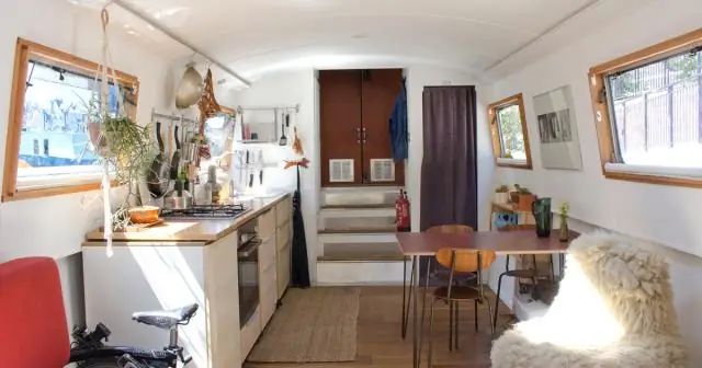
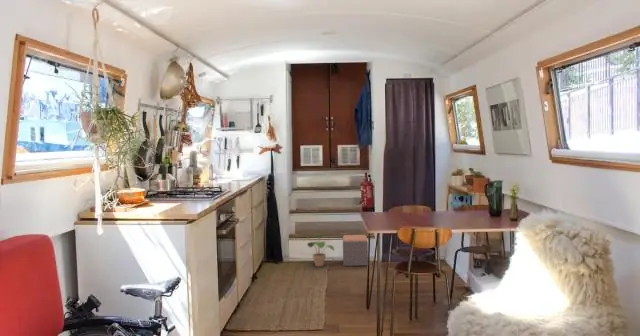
+ potted plant [303,233,335,267]
+ footstool [342,234,369,267]
